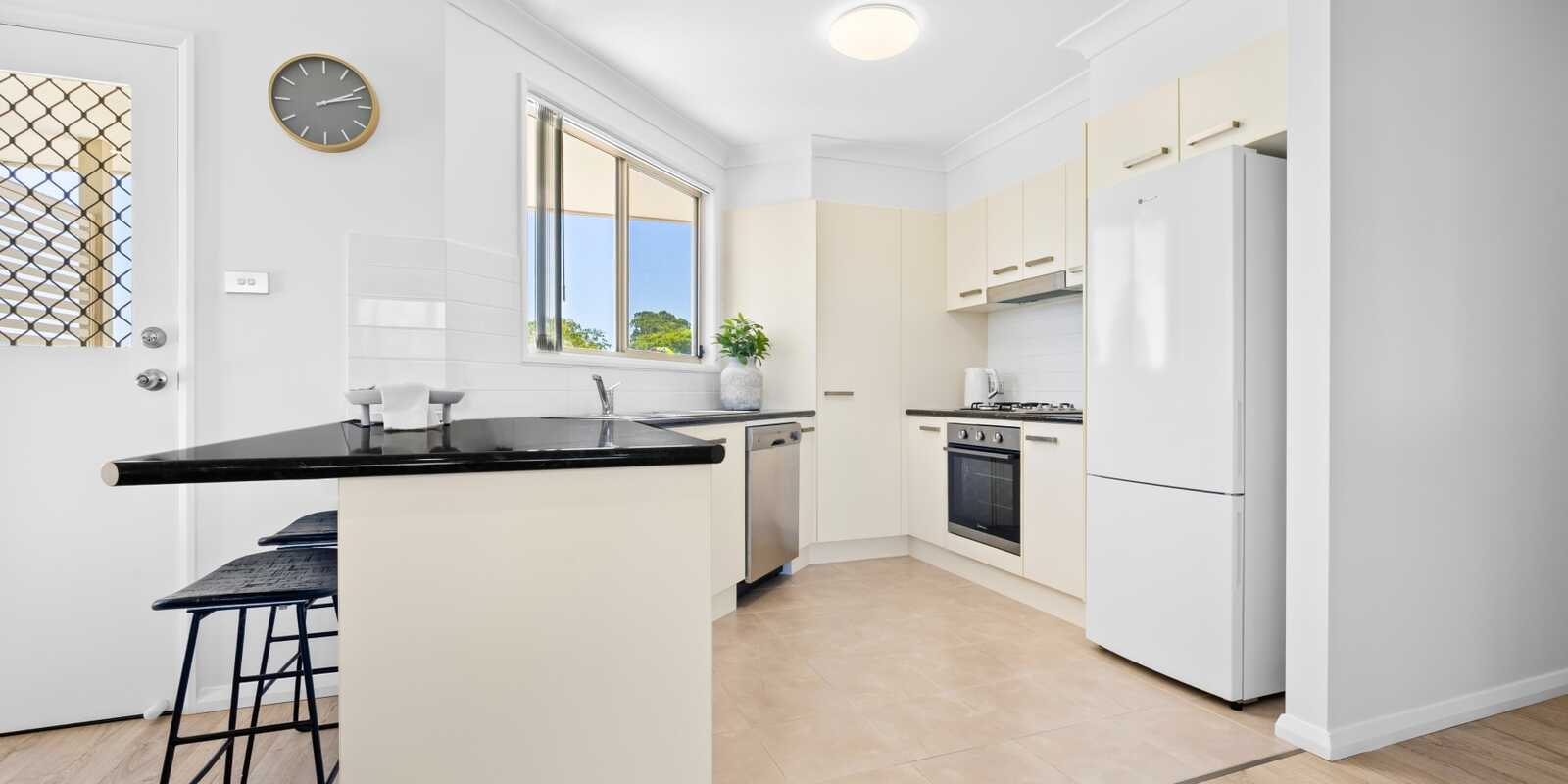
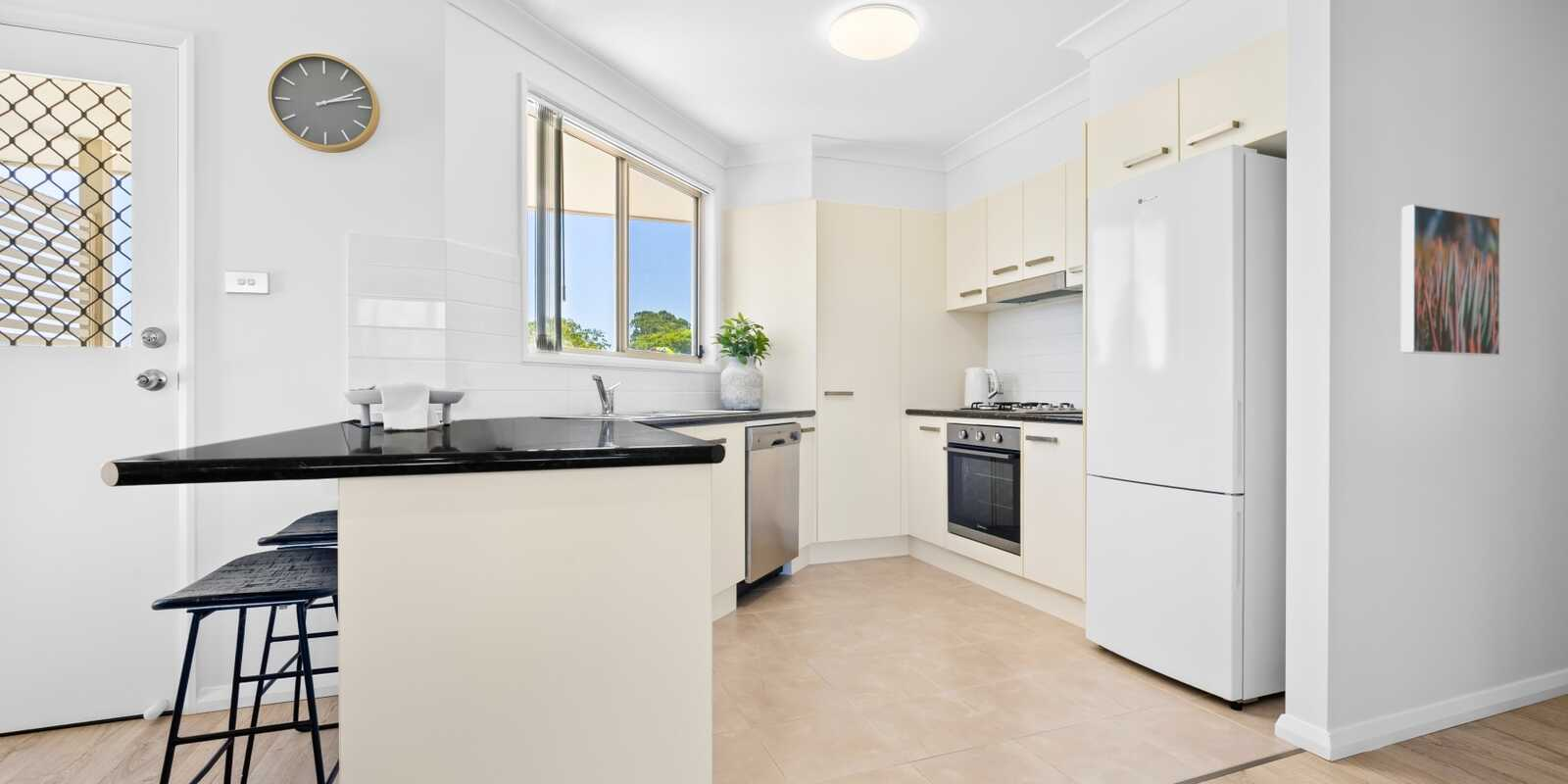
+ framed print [1399,203,1501,357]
